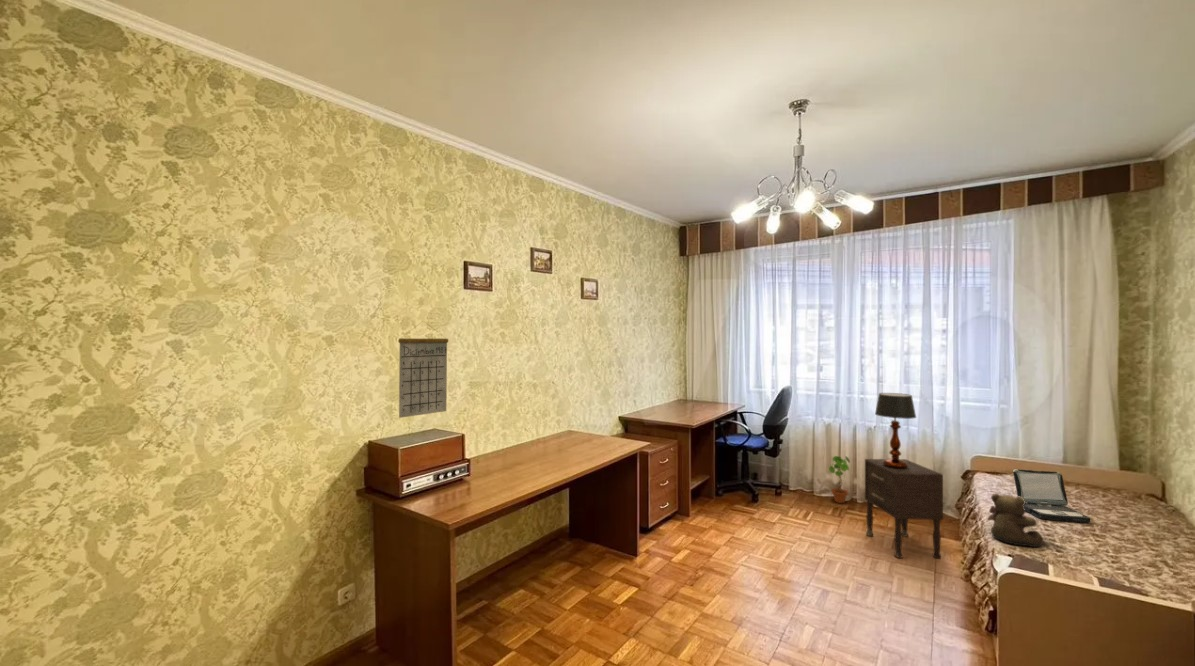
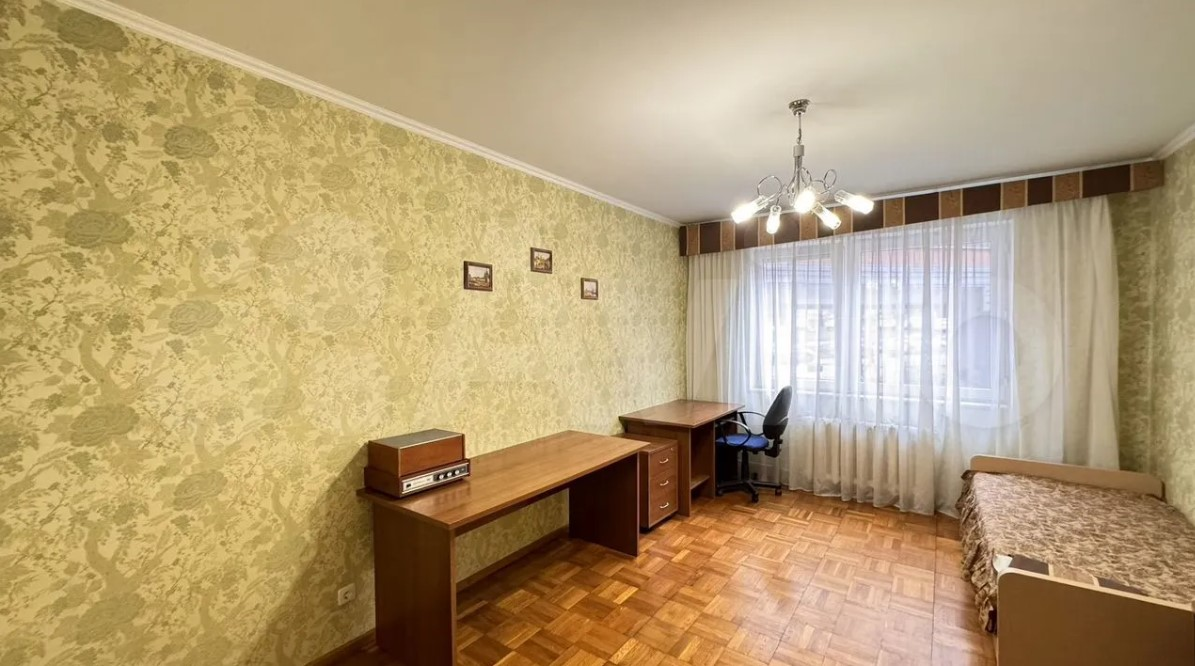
- calendar [397,320,449,419]
- laptop [1012,468,1091,524]
- potted plant [828,455,851,504]
- table lamp [874,392,917,469]
- teddy bear [986,493,1044,548]
- nightstand [864,458,944,559]
